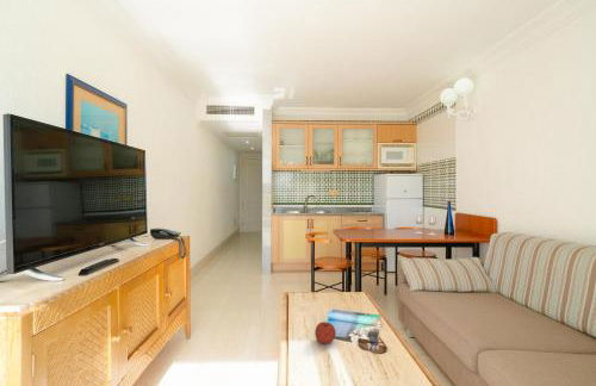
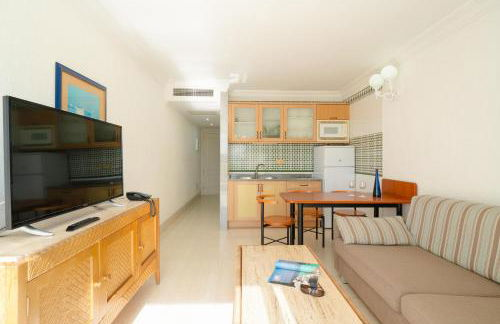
- fruit [313,320,337,345]
